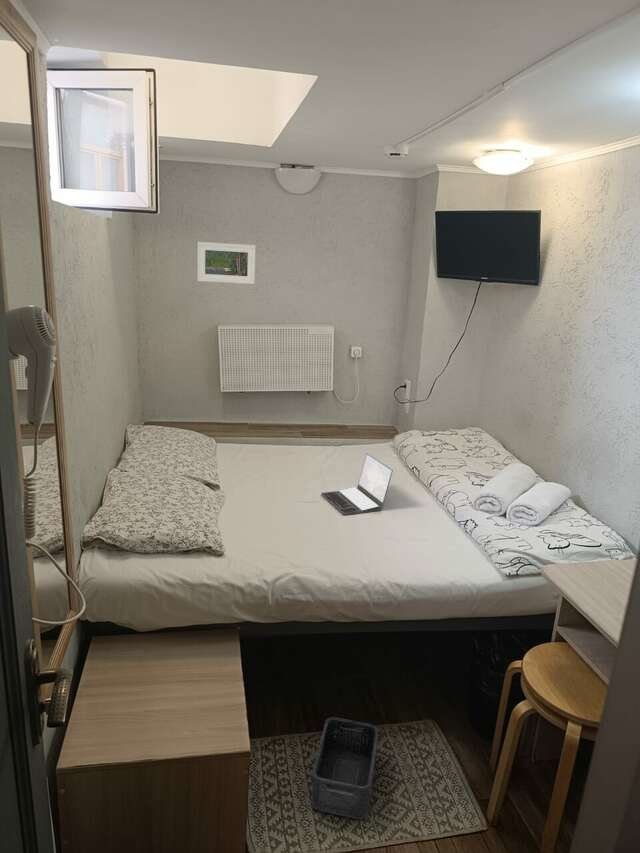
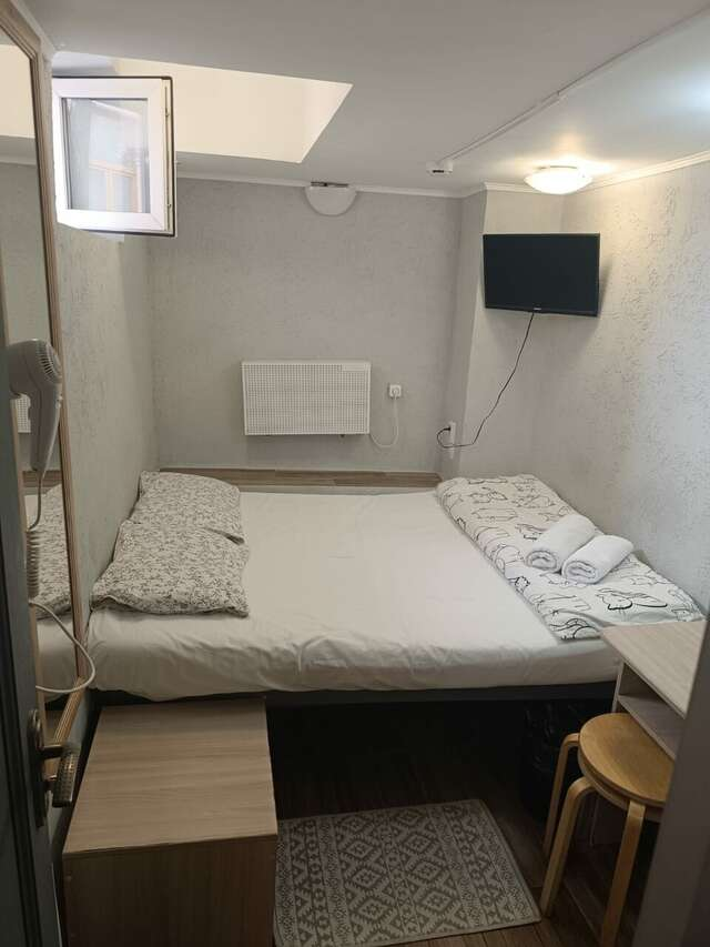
- storage bin [310,716,379,820]
- laptop [320,453,394,516]
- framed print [197,241,257,285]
